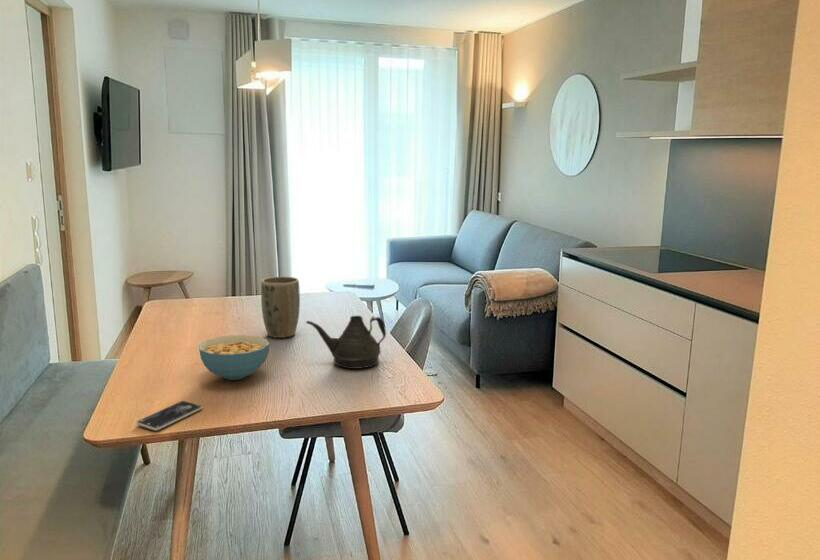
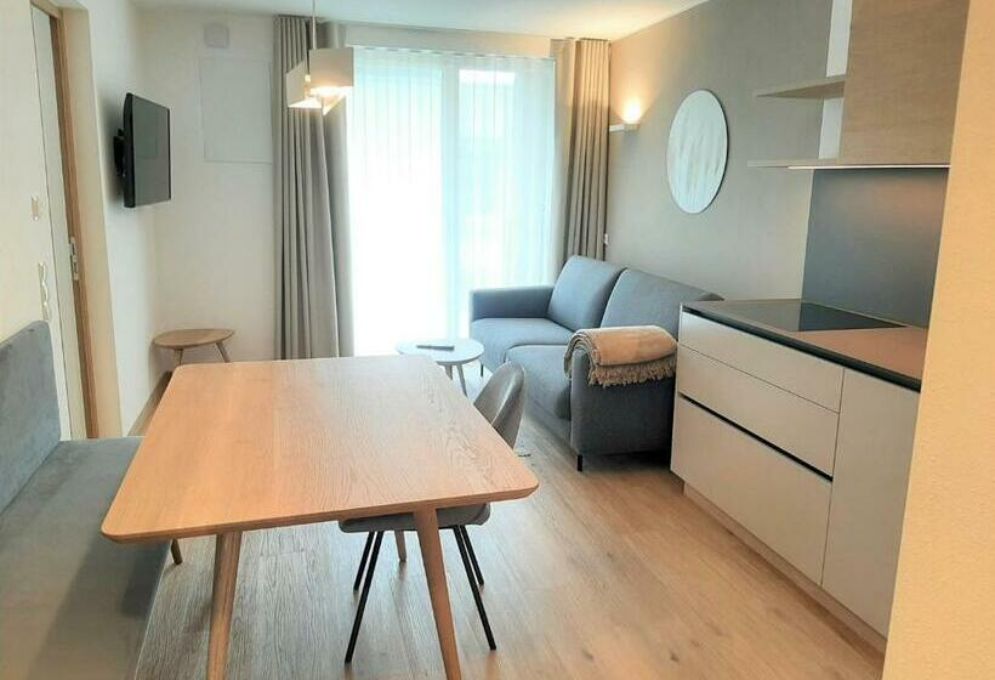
- smartphone [135,400,203,431]
- teapot [305,315,387,370]
- cereal bowl [198,334,270,381]
- plant pot [260,276,301,339]
